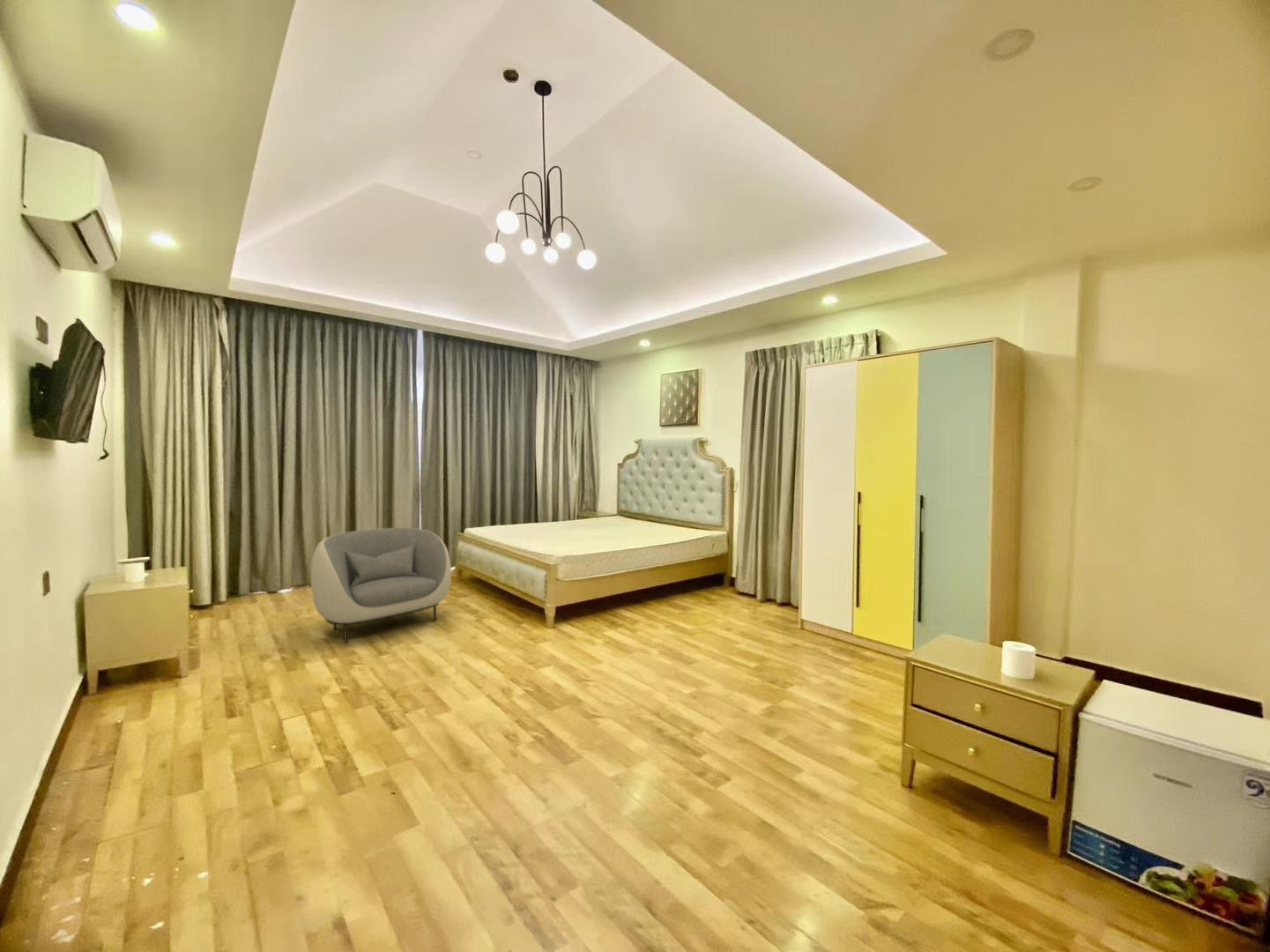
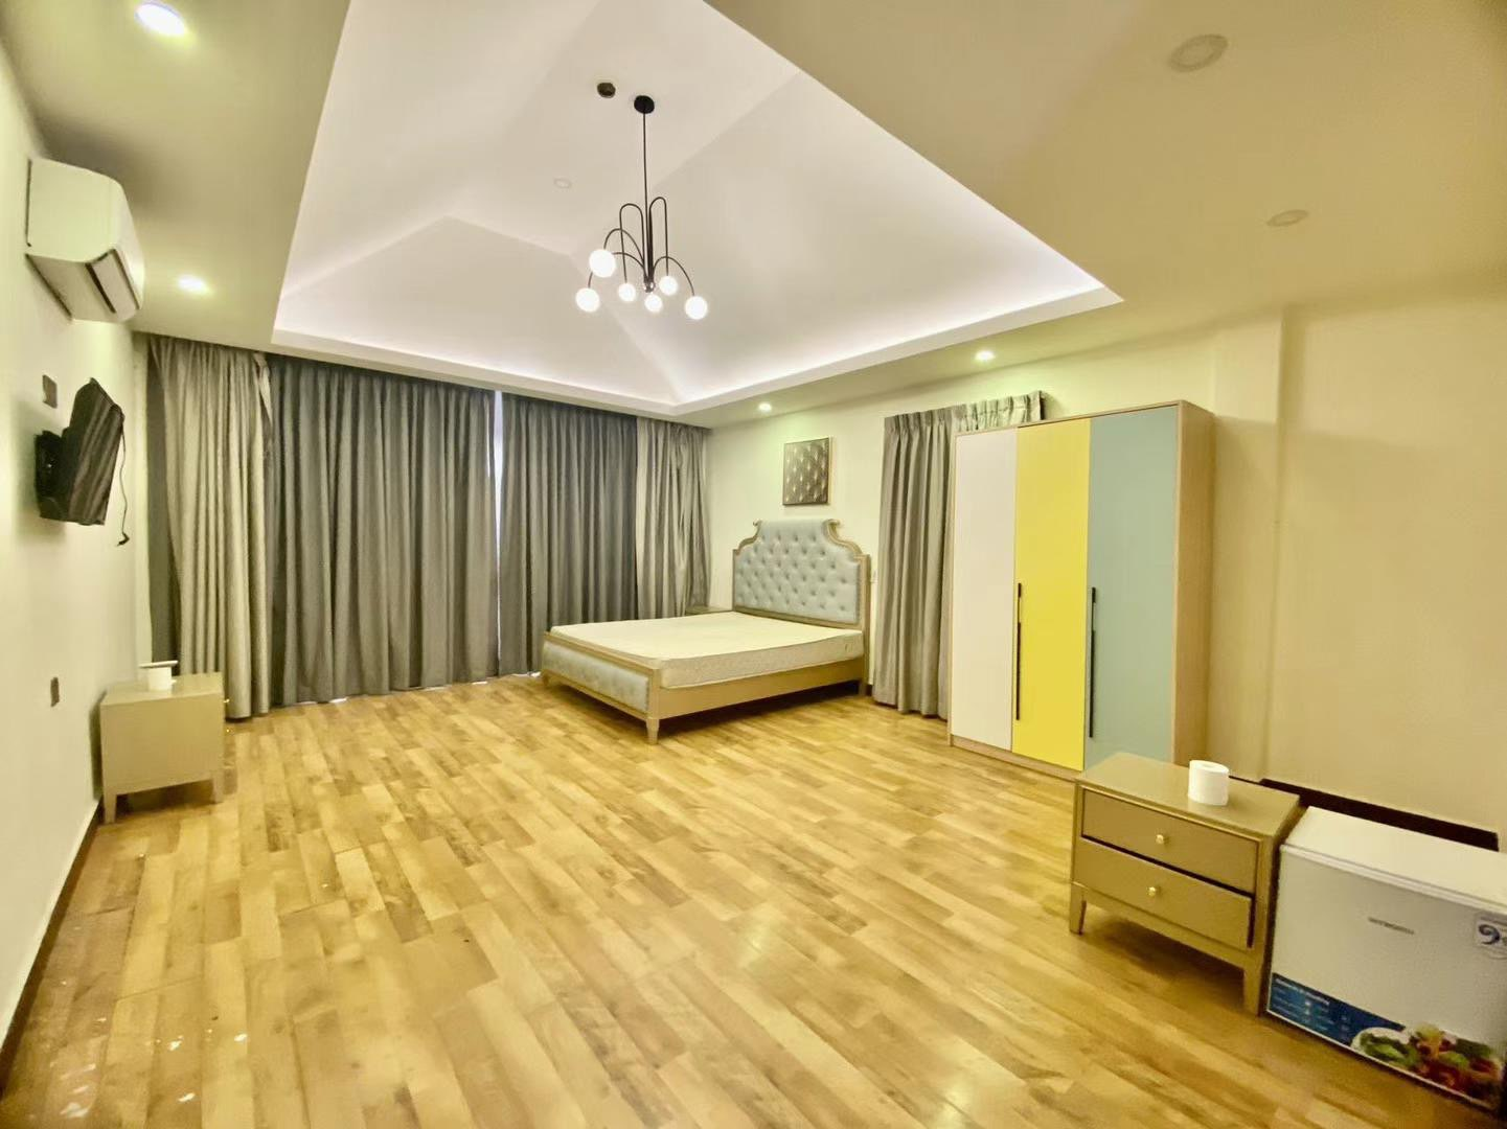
- armchair [310,527,452,643]
